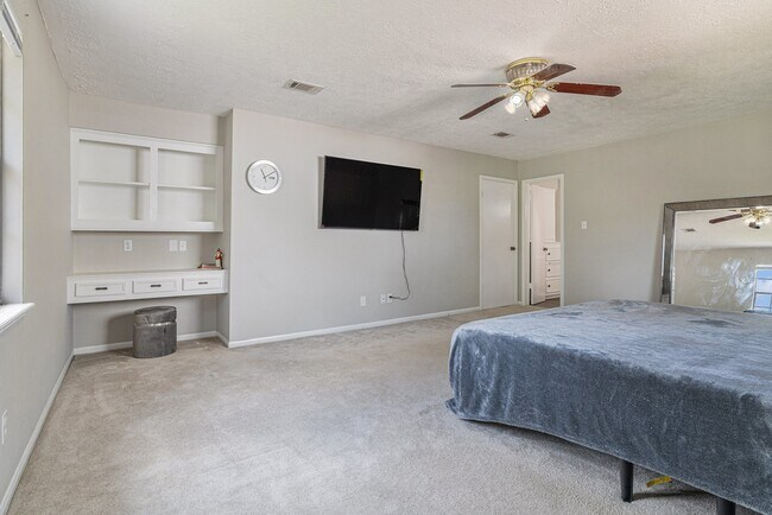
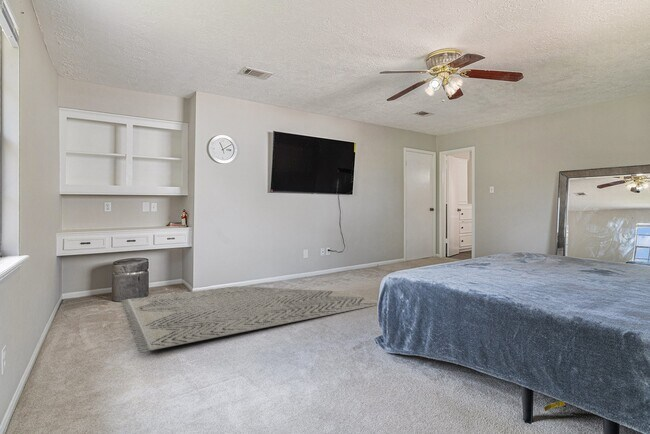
+ rug [120,285,379,354]
